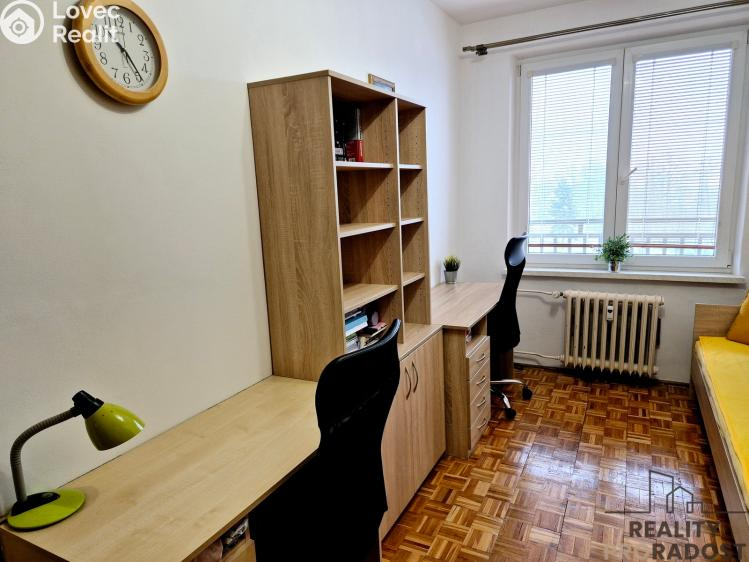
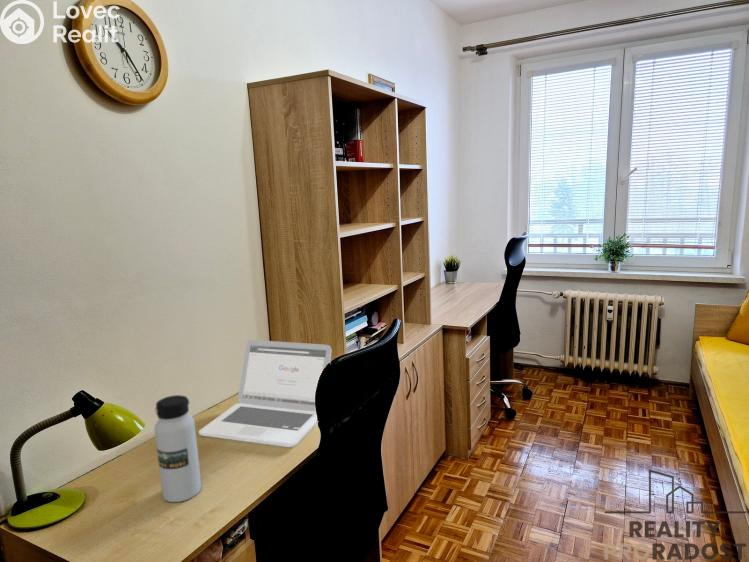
+ water bottle [153,394,202,503]
+ laptop [198,339,333,448]
